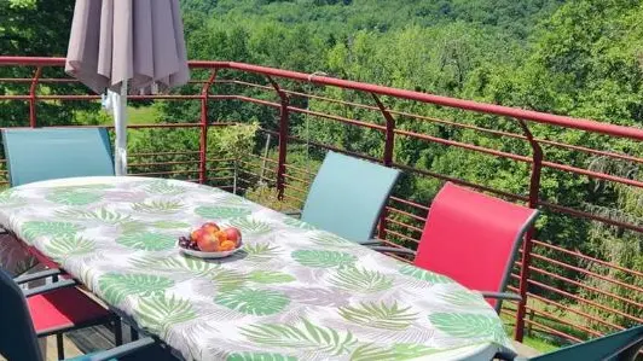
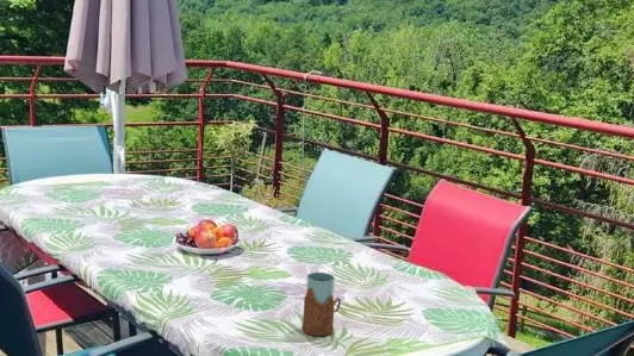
+ drinking glass [300,271,342,337]
